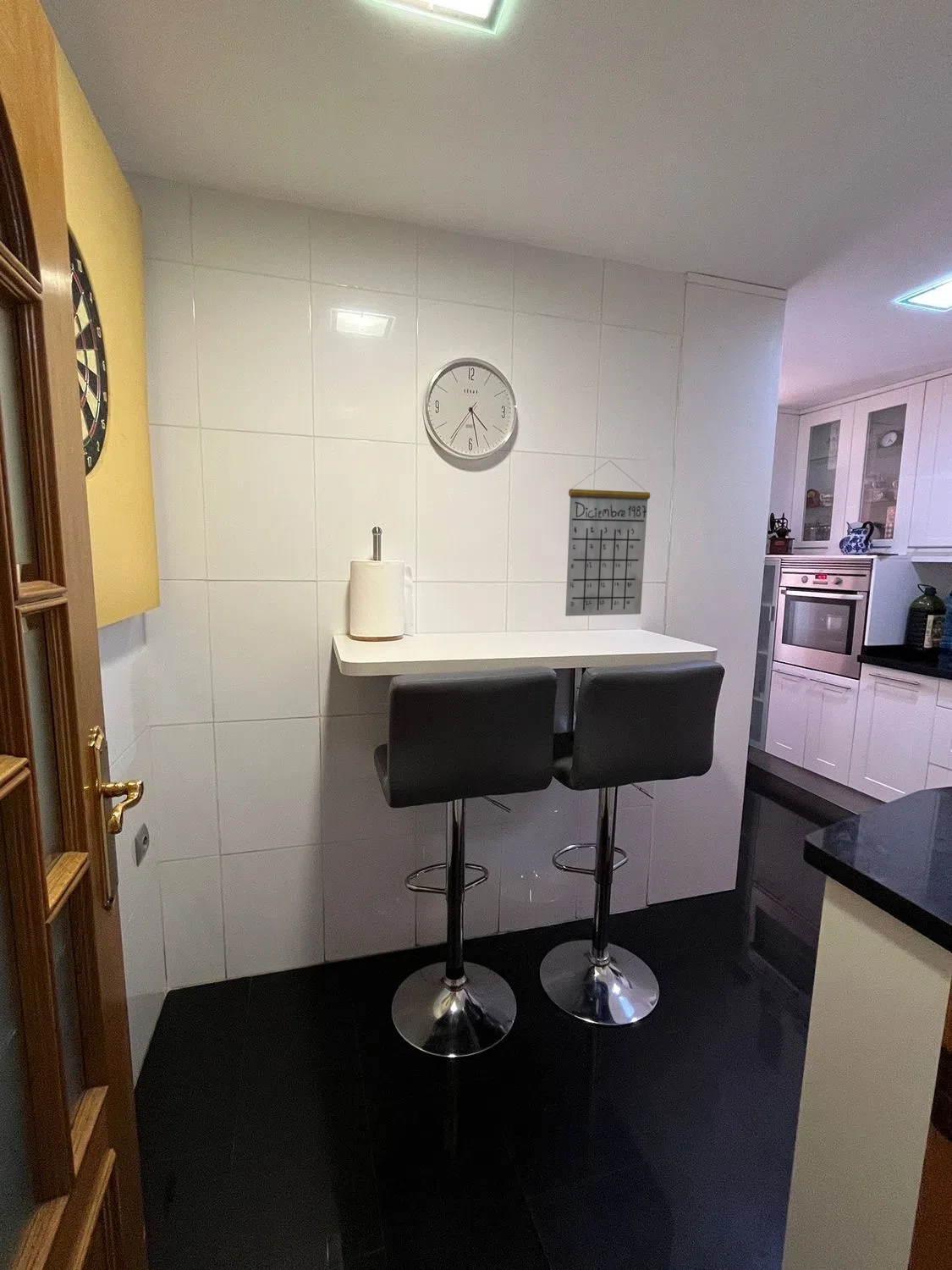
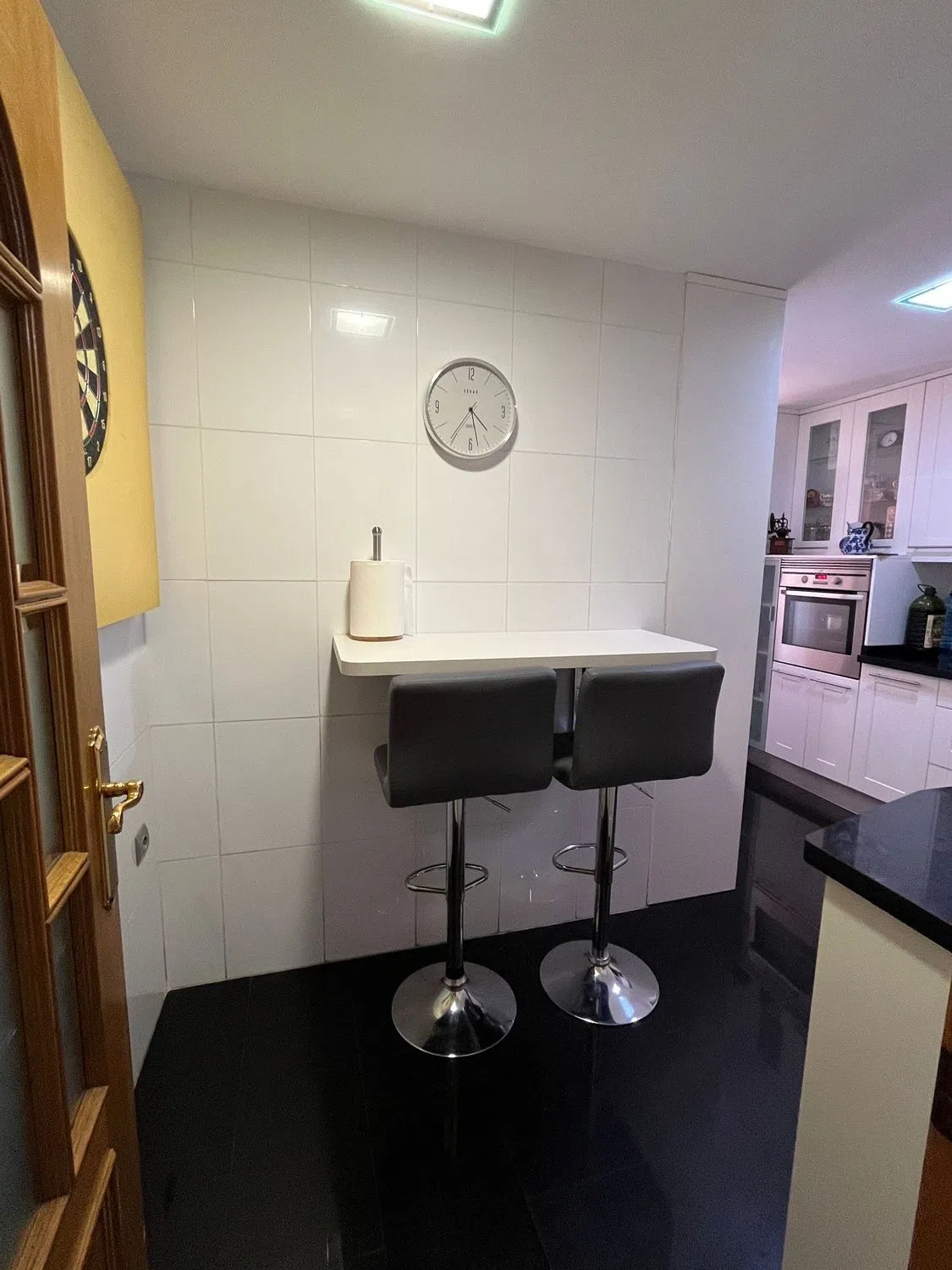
- calendar [564,460,651,617]
